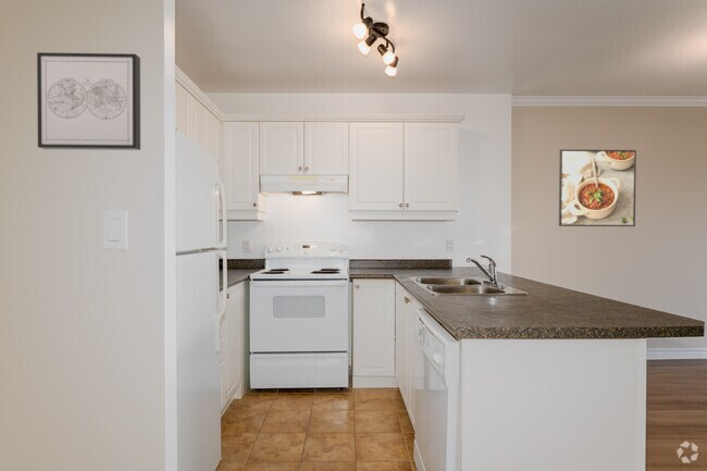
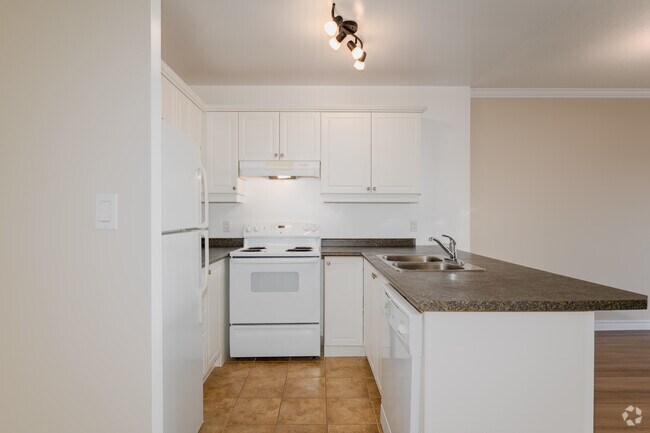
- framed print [558,148,637,227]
- wall art [36,51,141,151]
